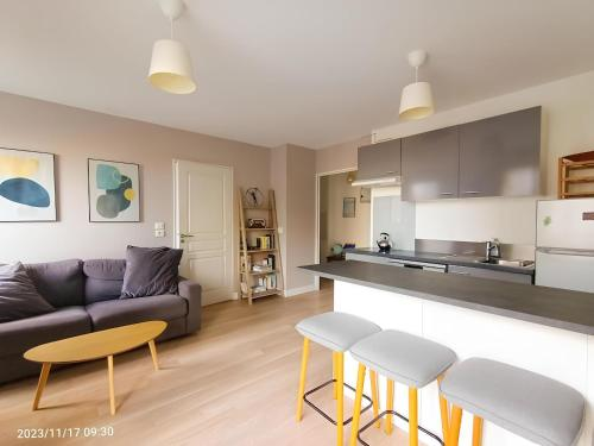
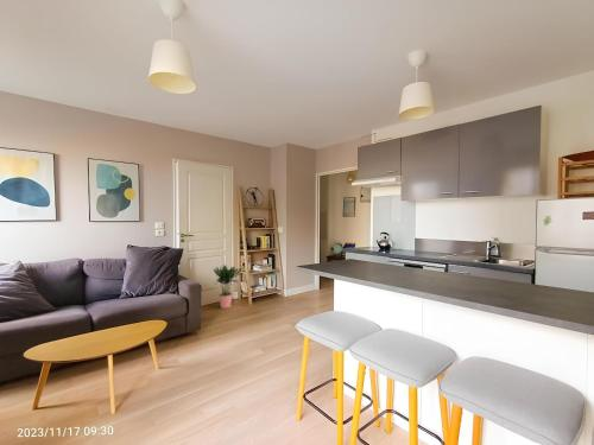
+ potted plant [213,263,244,310]
